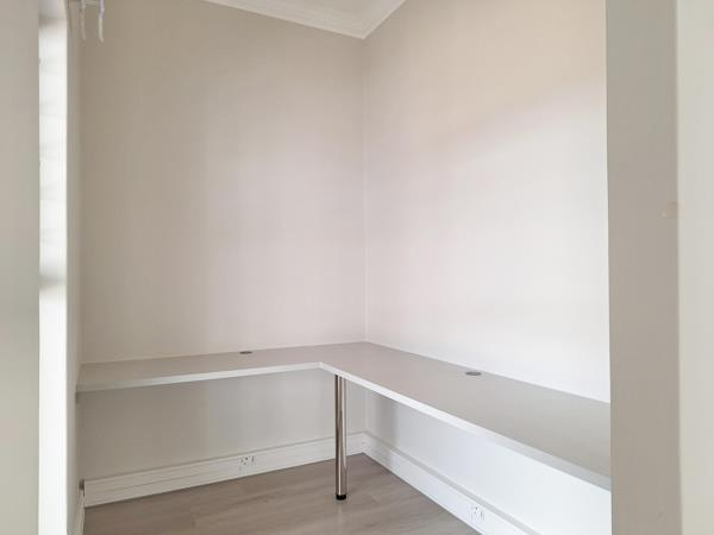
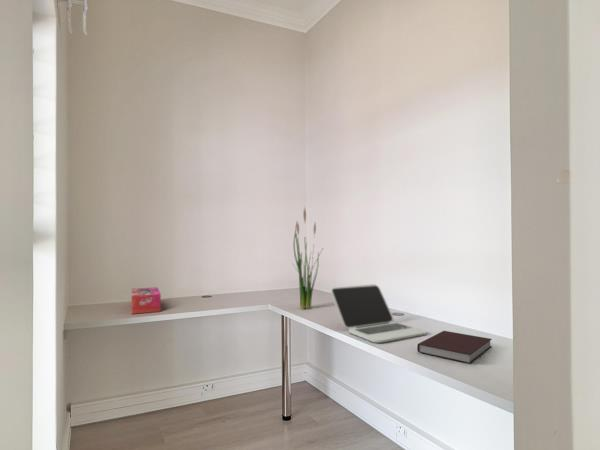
+ laptop [330,283,428,344]
+ tissue box [131,286,162,315]
+ plant [291,205,323,310]
+ notebook [416,330,493,364]
